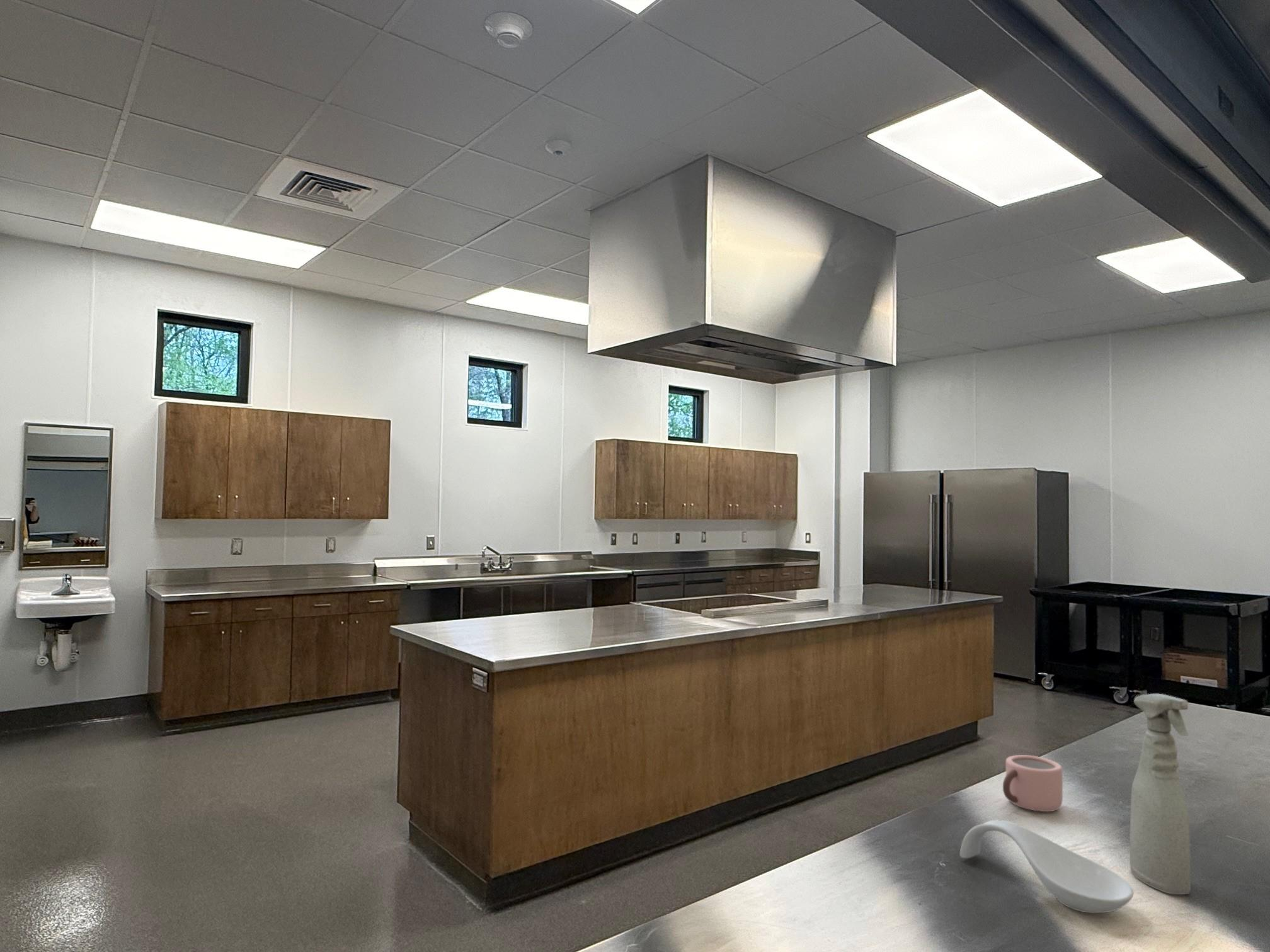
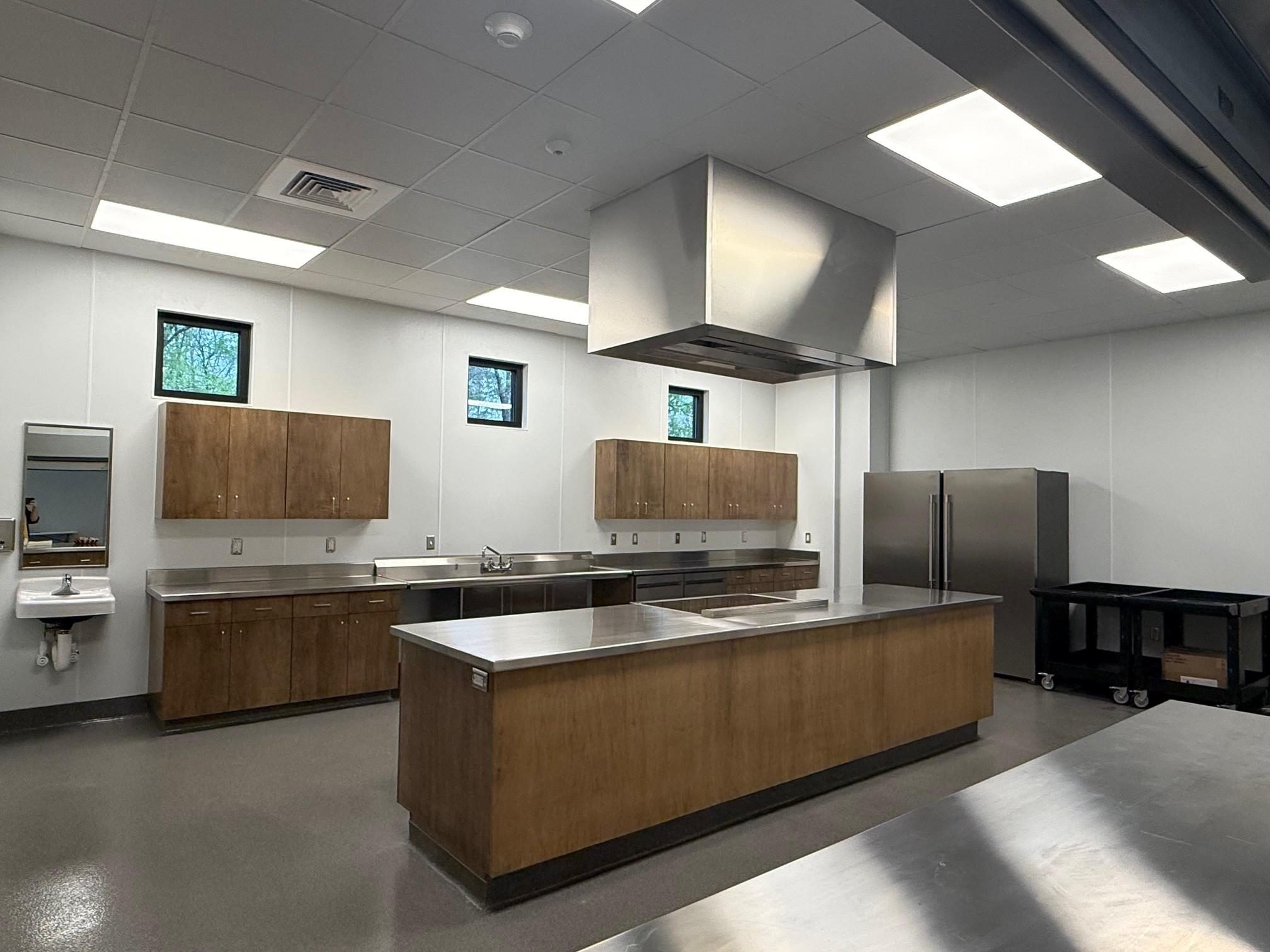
- spoon rest [959,820,1134,914]
- mug [1002,754,1063,812]
- spray bottle [1129,693,1191,895]
